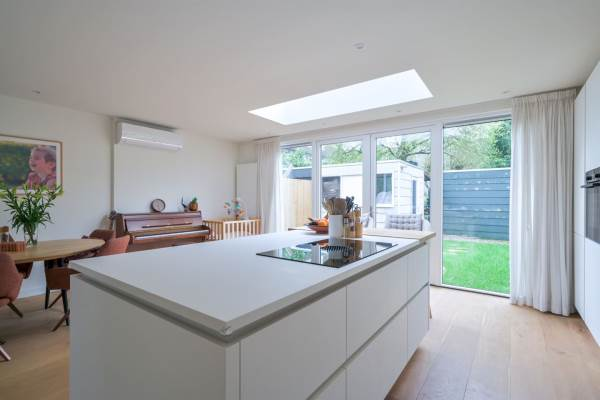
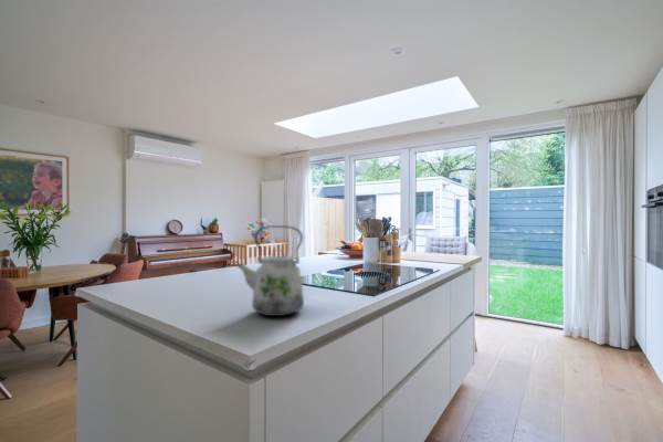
+ kettle [234,224,305,317]
